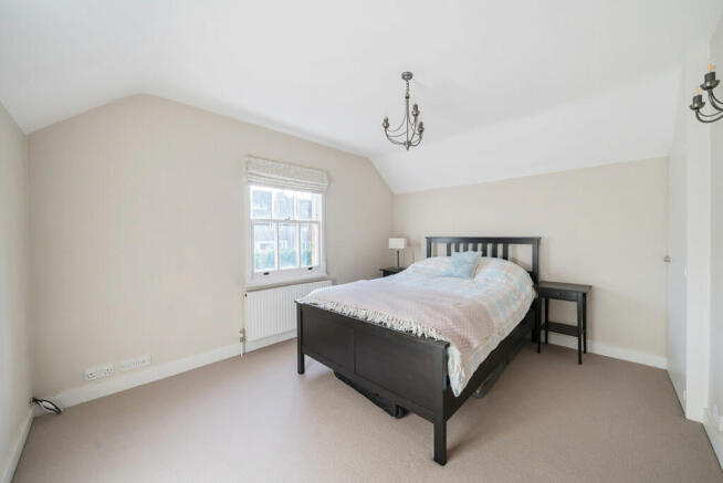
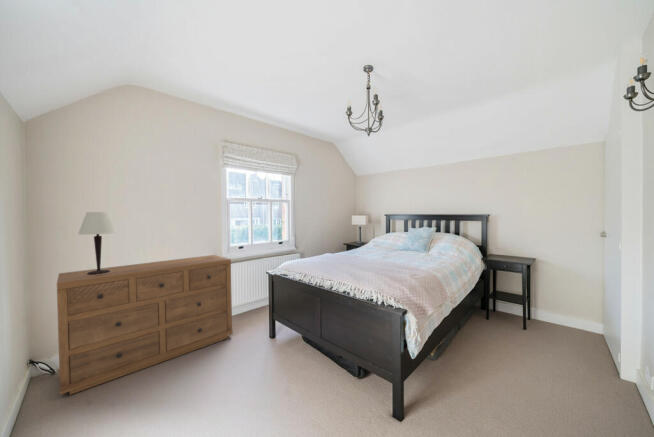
+ table lamp [77,211,117,275]
+ dresser [56,254,234,396]
